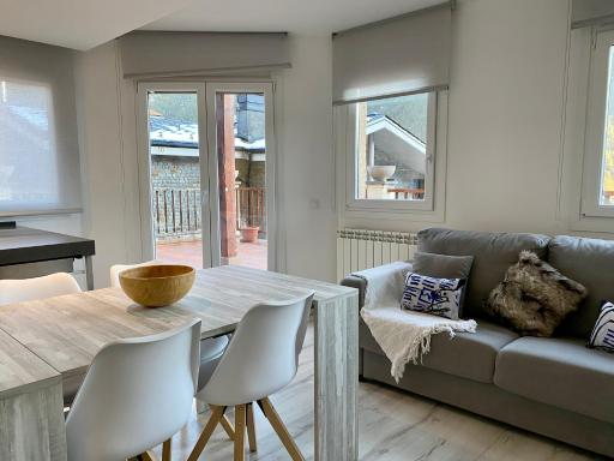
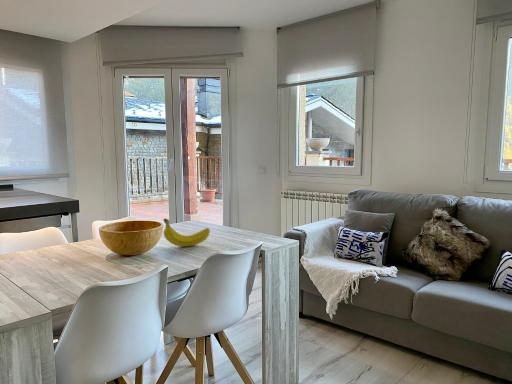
+ fruit [162,218,211,247]
